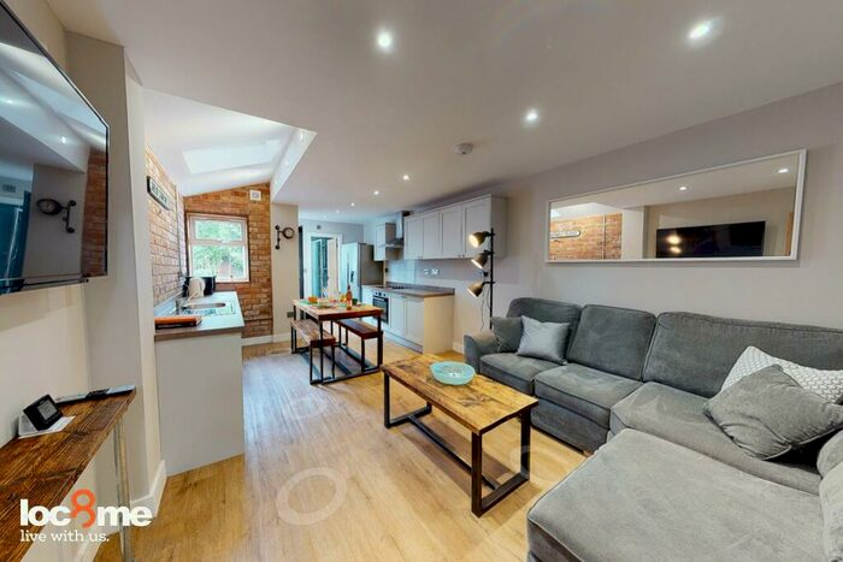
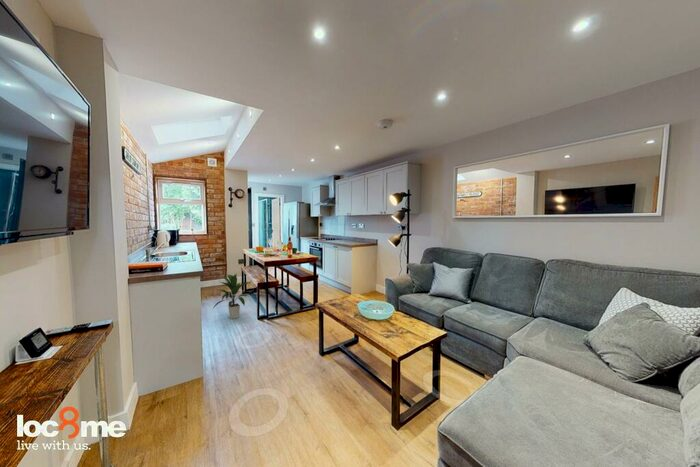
+ indoor plant [211,272,251,320]
